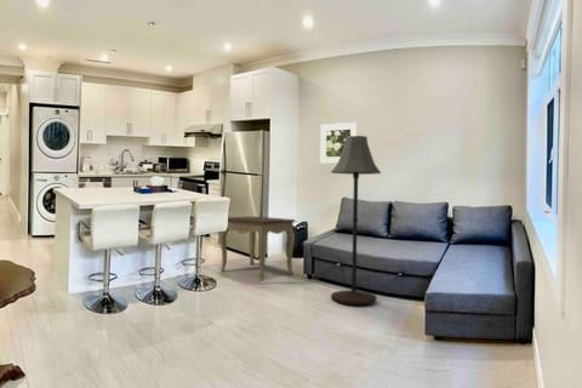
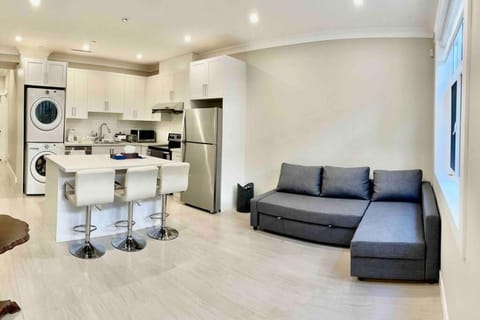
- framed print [319,121,359,165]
- side table [219,216,297,281]
- floor lamp [330,135,382,306]
